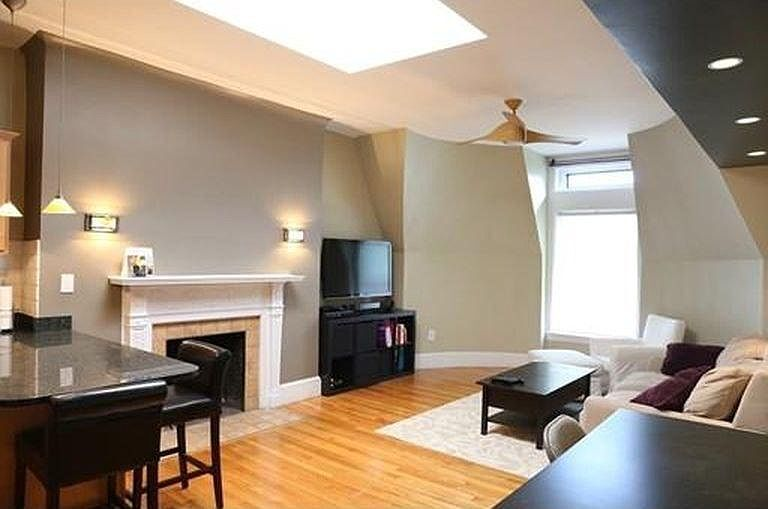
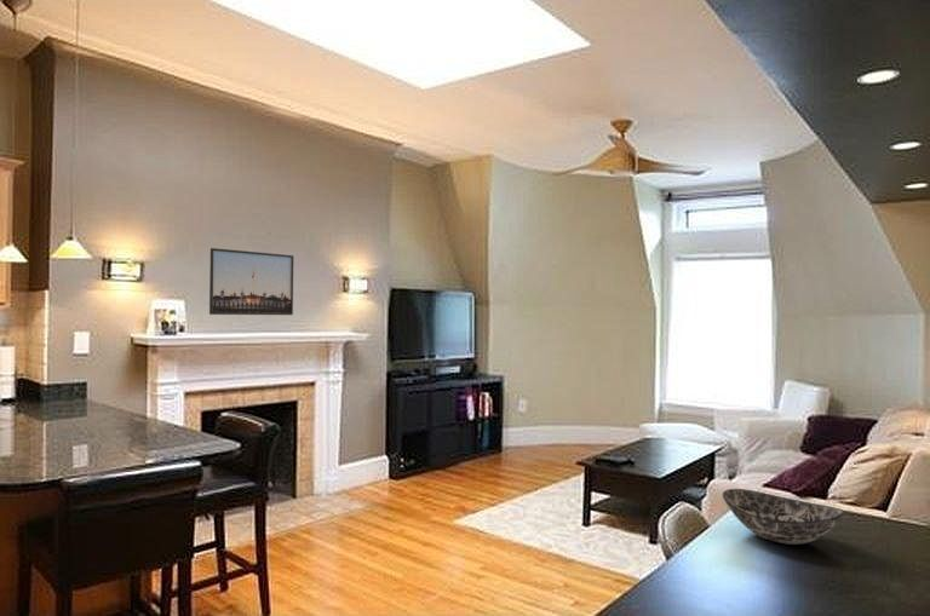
+ bowl [722,488,845,546]
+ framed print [208,247,294,316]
